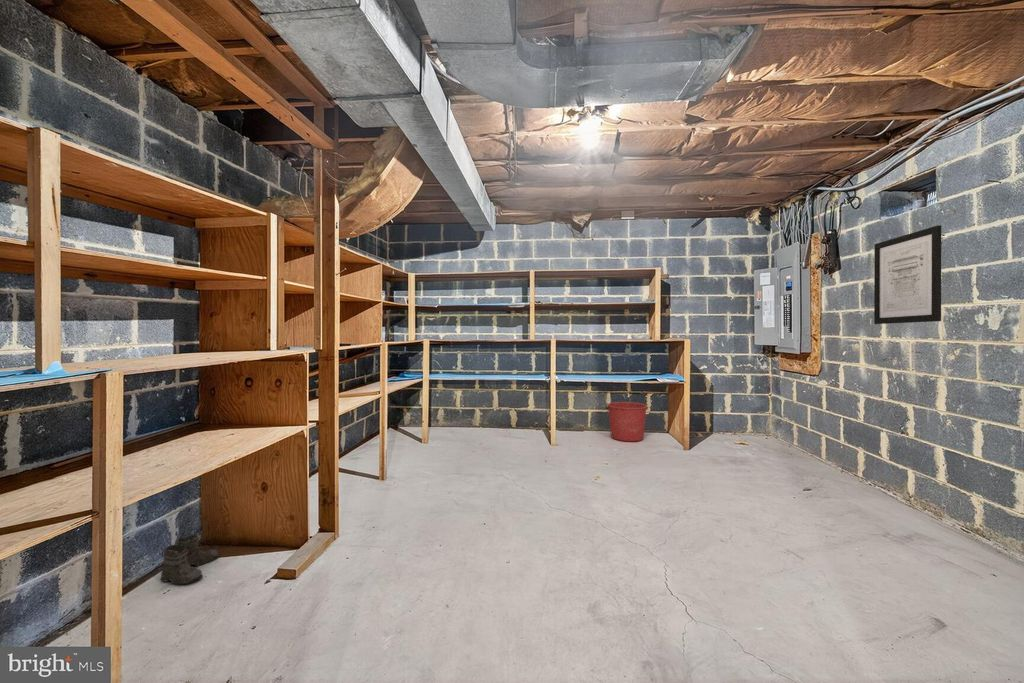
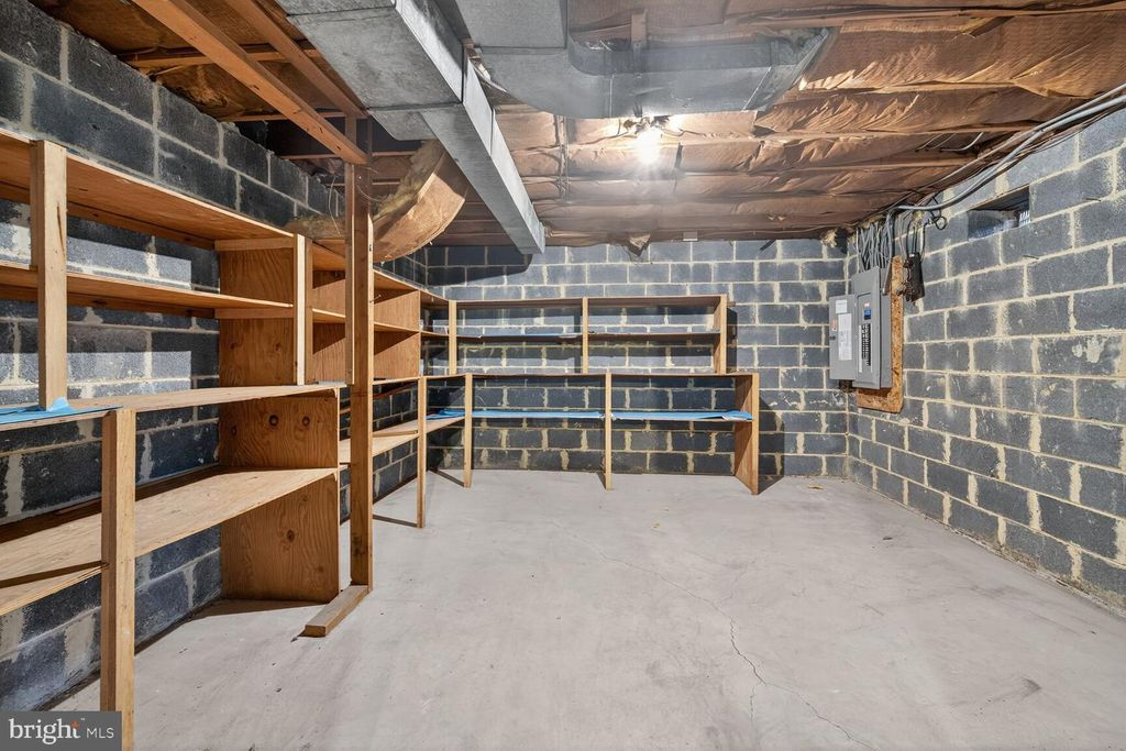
- wall art [873,224,942,325]
- boots [159,533,220,591]
- bucket [604,401,649,442]
